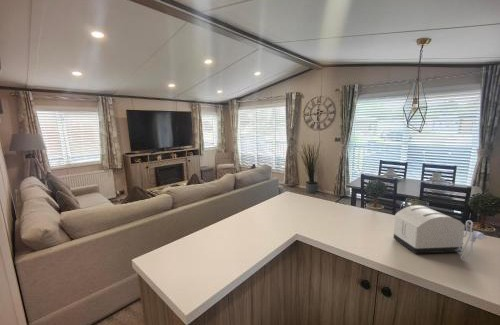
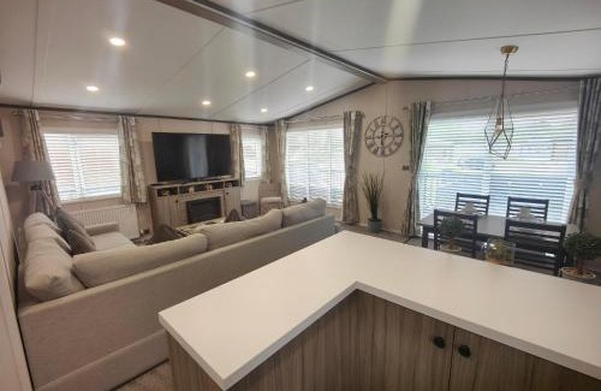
- toaster [392,204,488,262]
